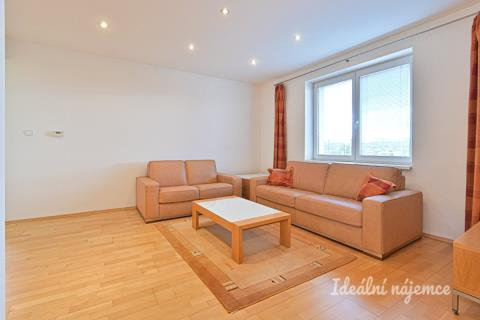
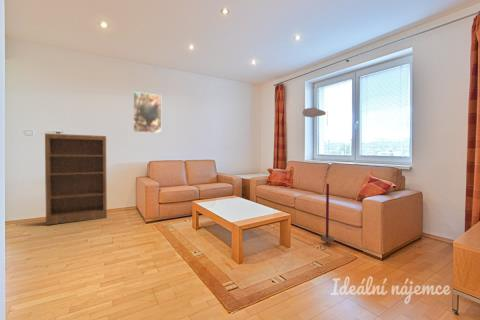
+ bookshelf [44,133,108,226]
+ floor lamp [302,106,335,245]
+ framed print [132,91,162,134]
